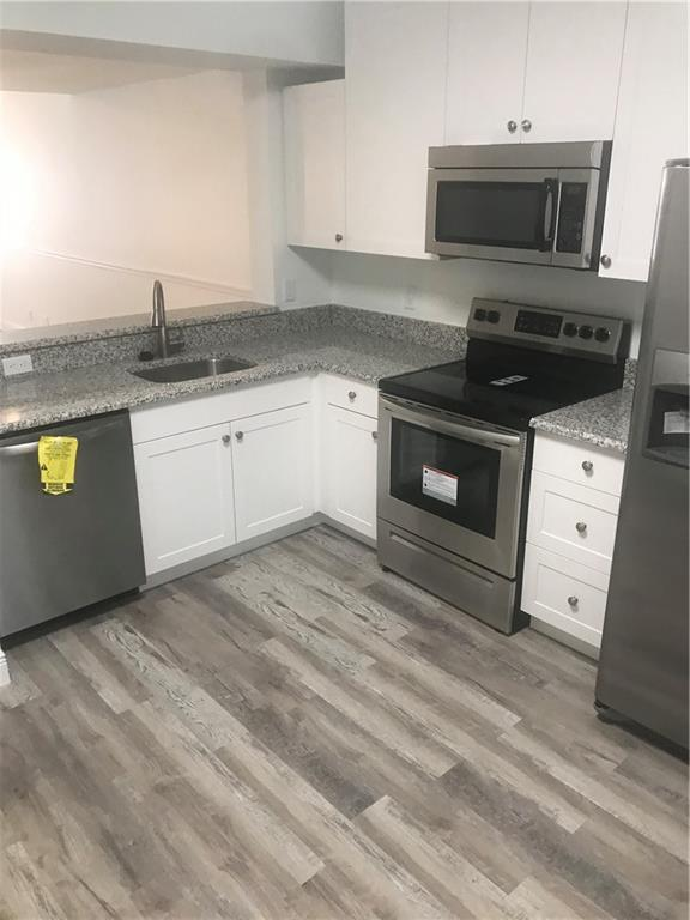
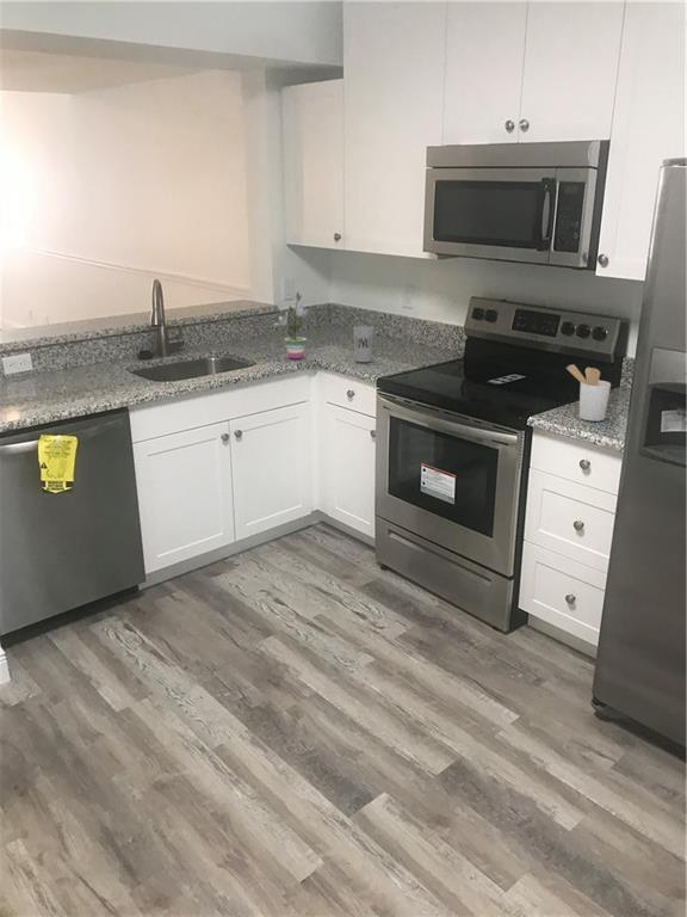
+ utensil holder [565,363,612,423]
+ potted plant [273,291,311,359]
+ cup [352,325,375,363]
